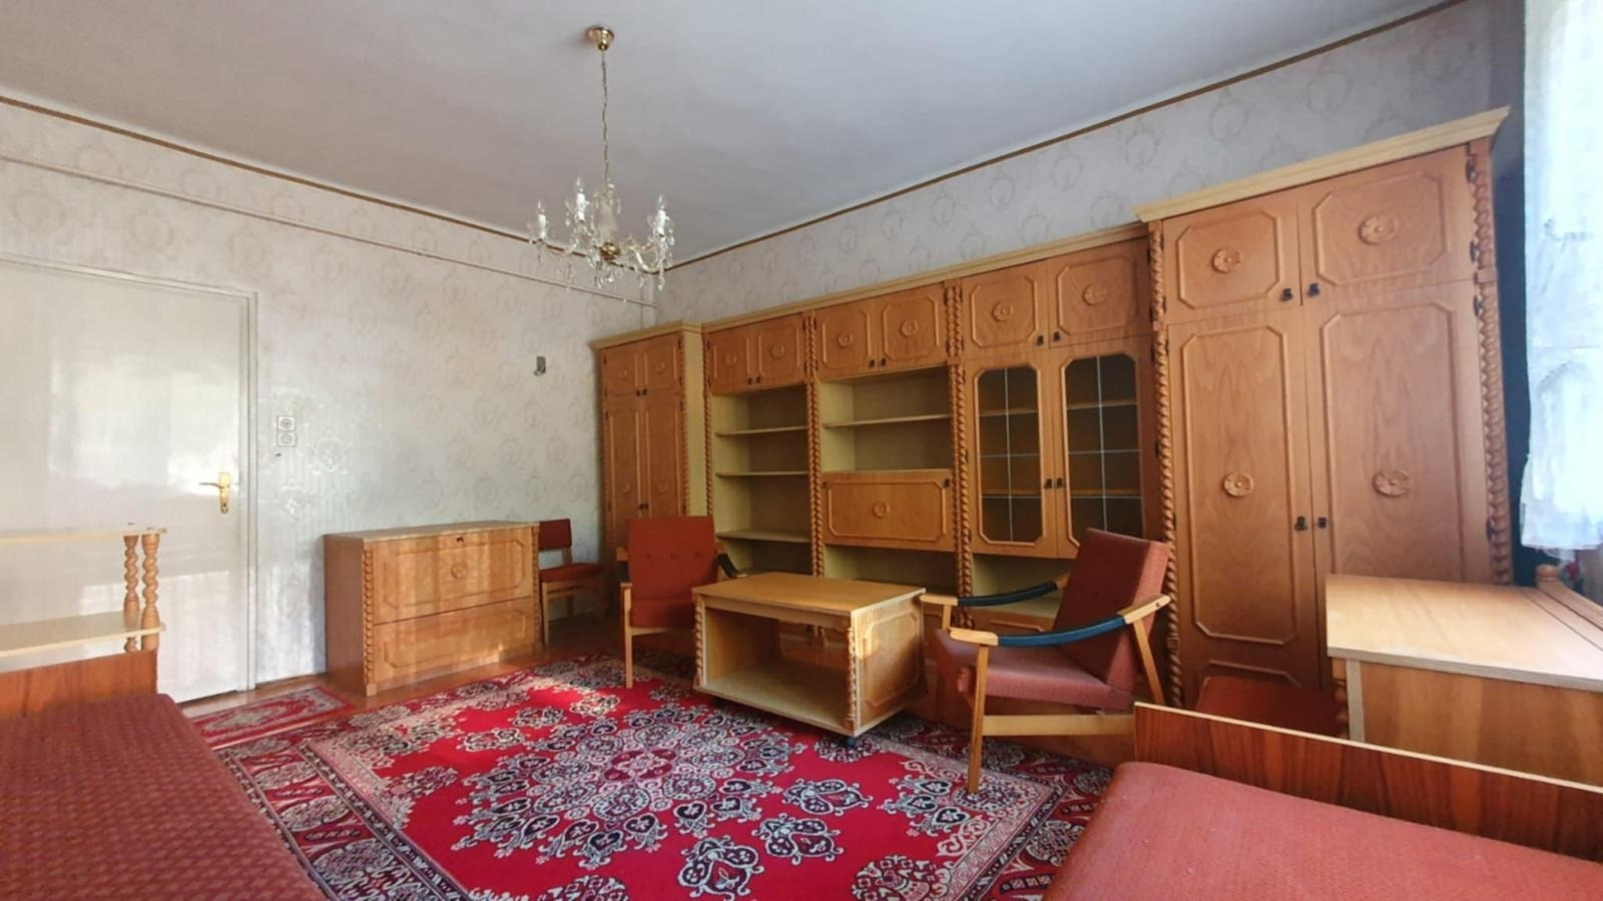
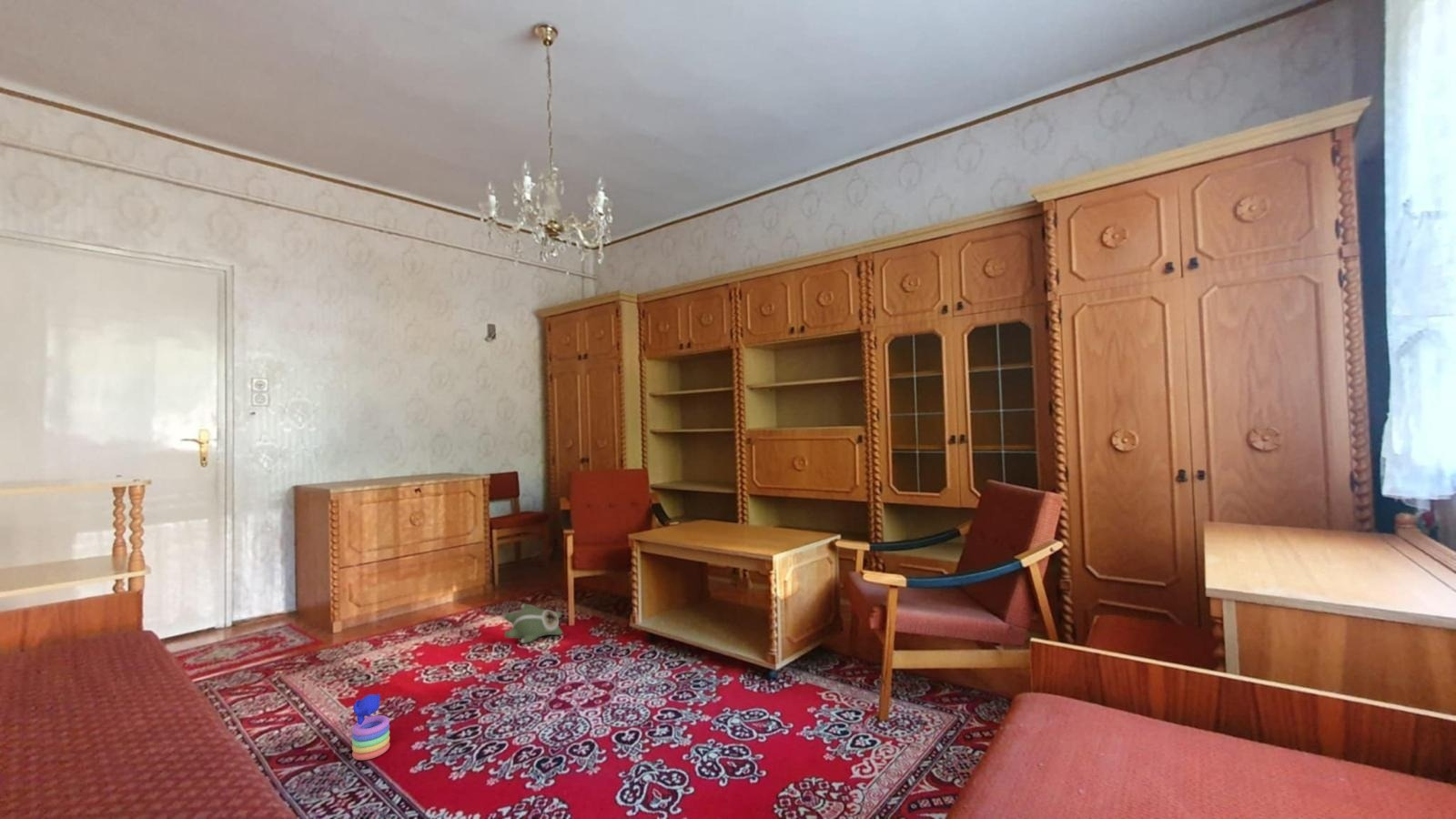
+ plush toy [503,603,563,644]
+ stacking toy [351,693,390,761]
